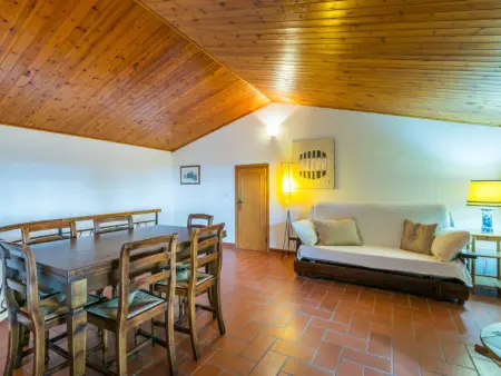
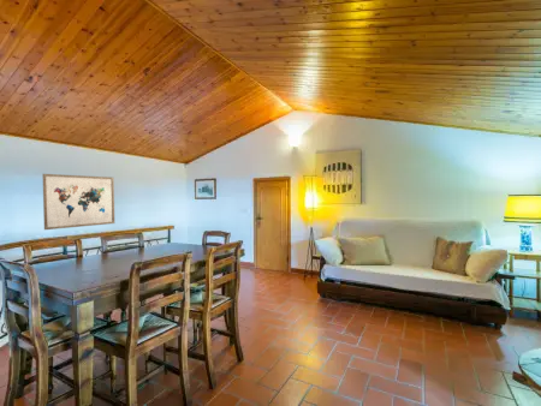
+ wall art [42,173,115,231]
